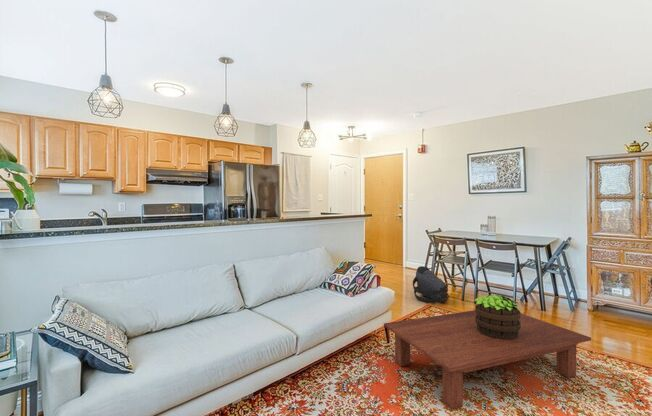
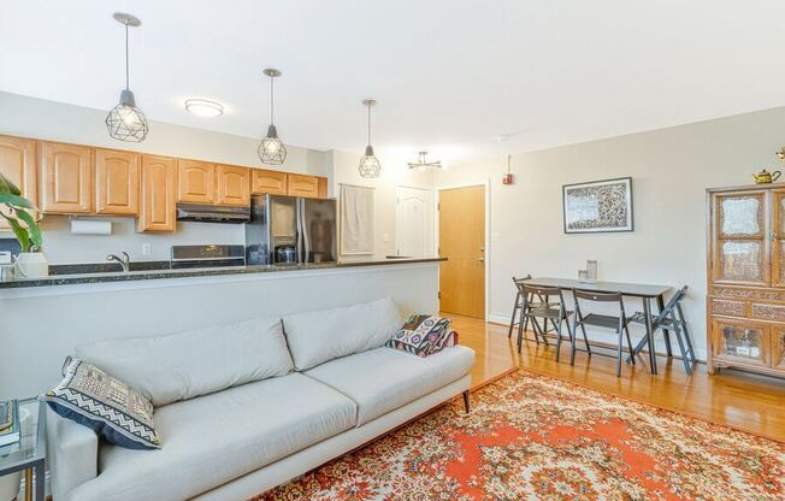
- coffee table [383,309,592,411]
- backpack [412,265,450,304]
- potted plant [473,294,522,340]
